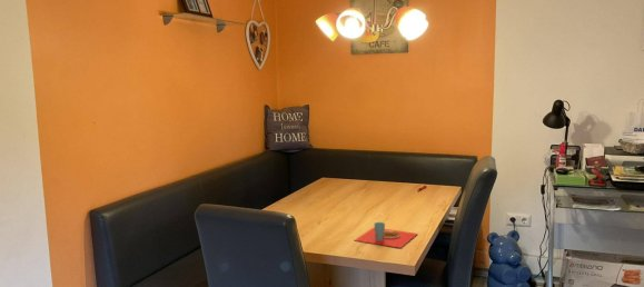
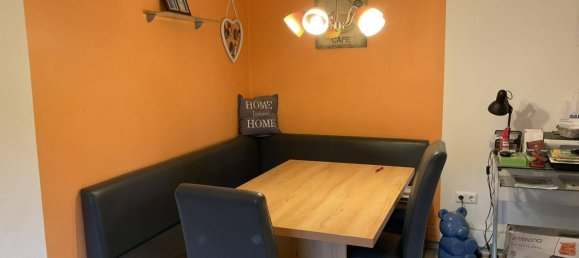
- placemat [354,221,418,249]
